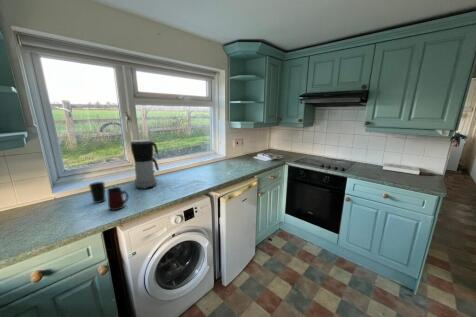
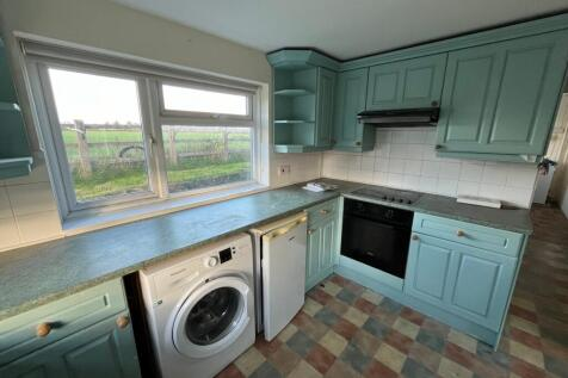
- coffee maker [130,138,160,190]
- mug [106,186,130,211]
- cup [88,181,107,204]
